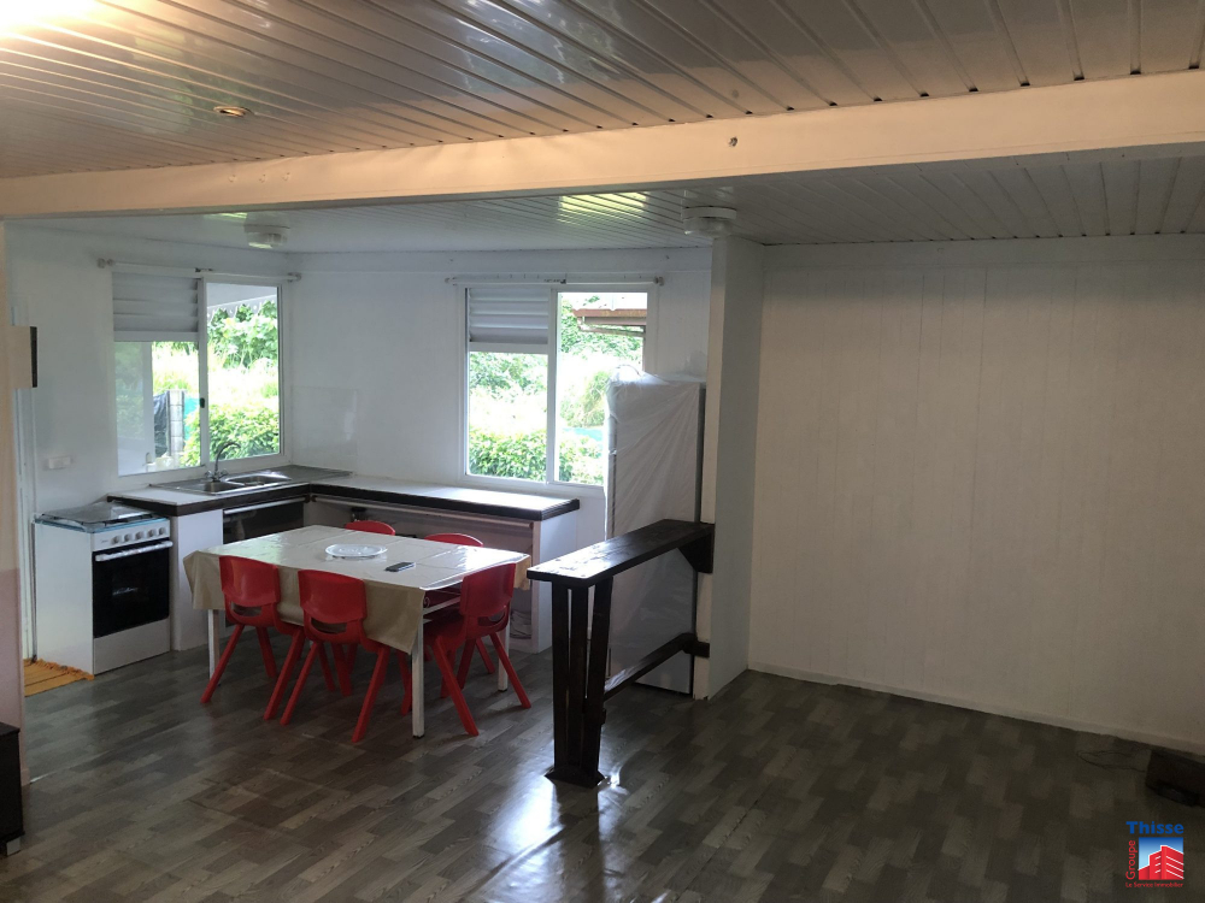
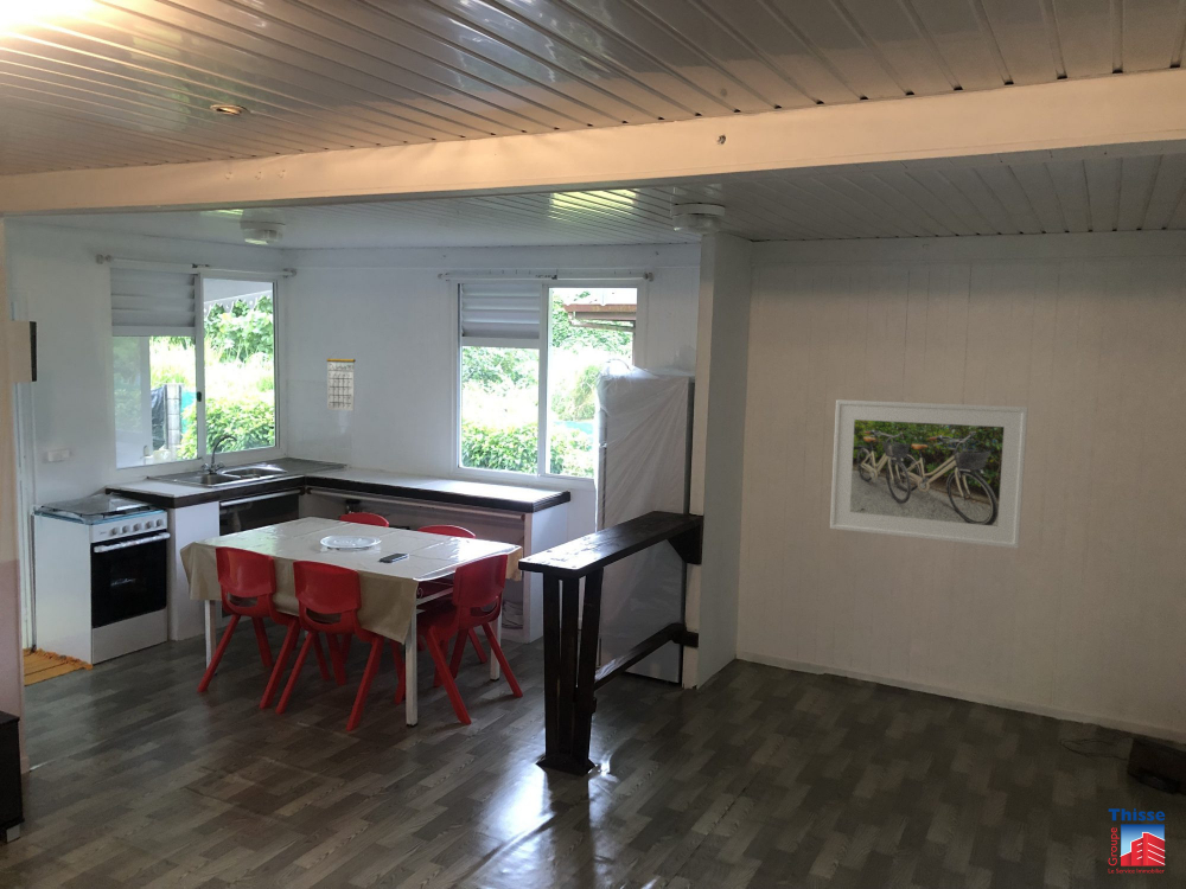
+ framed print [829,398,1029,550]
+ calendar [326,352,357,412]
